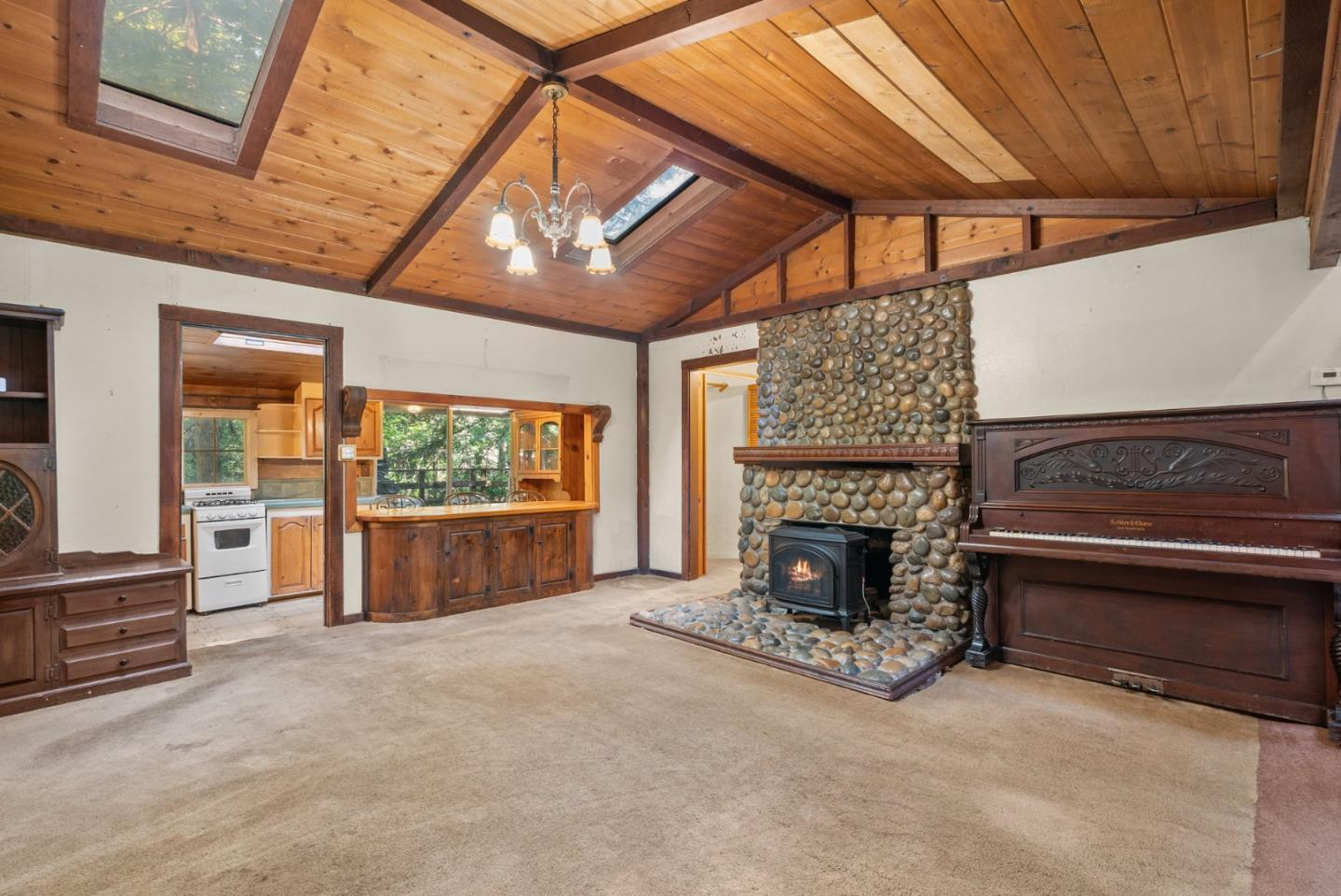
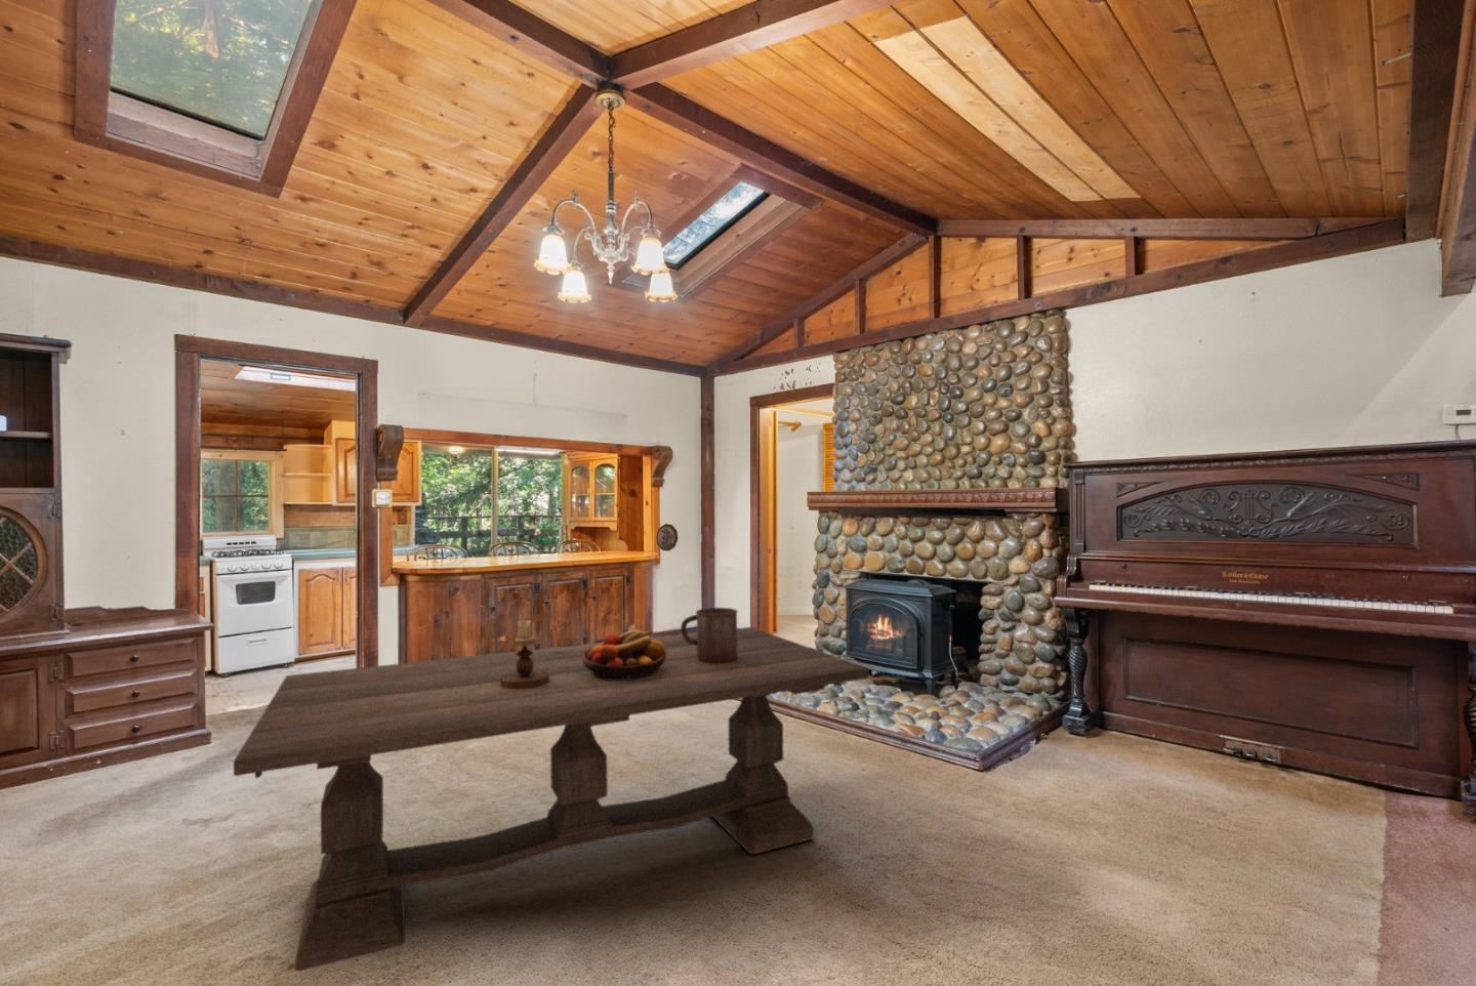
+ mug [679,606,739,664]
+ candlestick [500,620,549,689]
+ dining table [232,626,870,972]
+ decorative plate [655,523,678,552]
+ fruit bowl [582,623,666,680]
